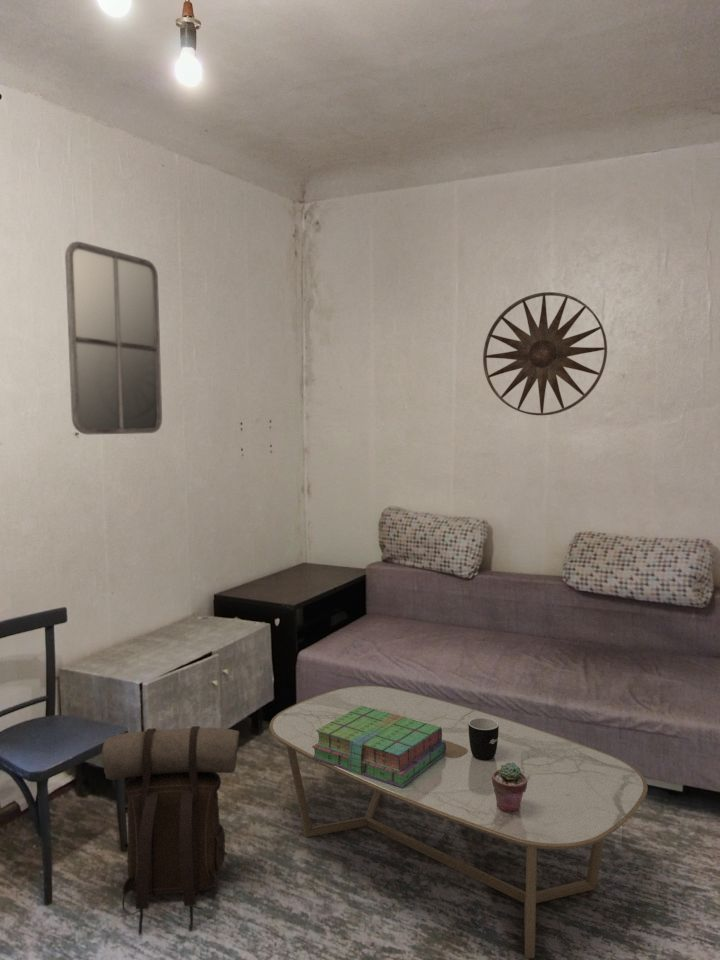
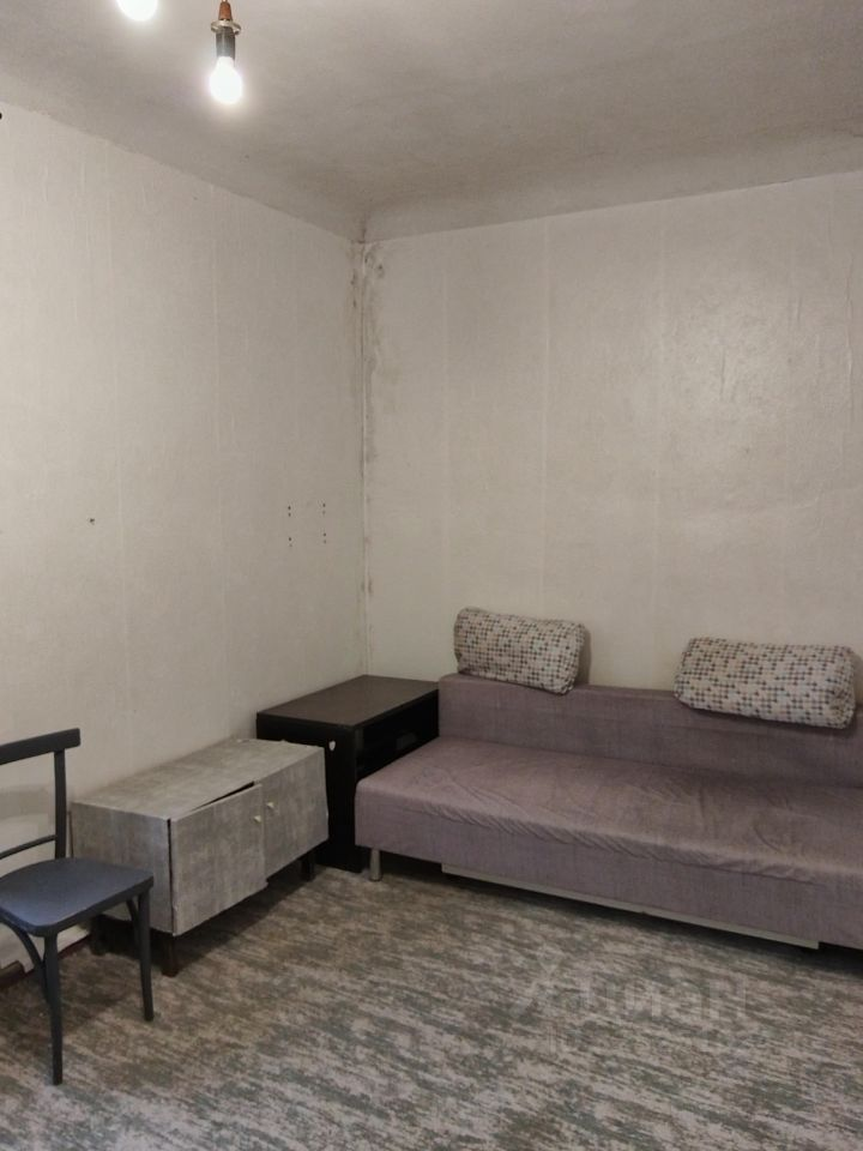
- wall art [482,291,608,416]
- home mirror [64,241,163,435]
- potted succulent [492,762,527,813]
- stack of books [312,706,446,787]
- backpack [101,725,240,936]
- coffee table [269,685,649,959]
- mug [469,718,499,760]
